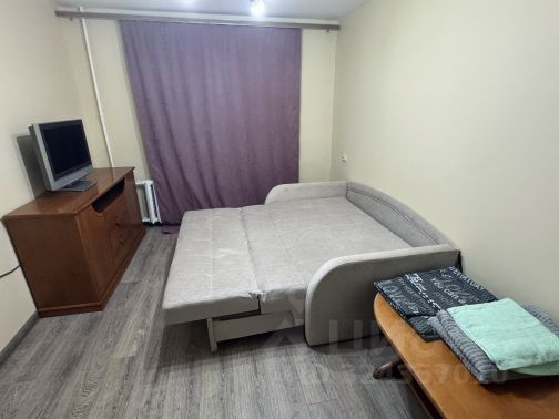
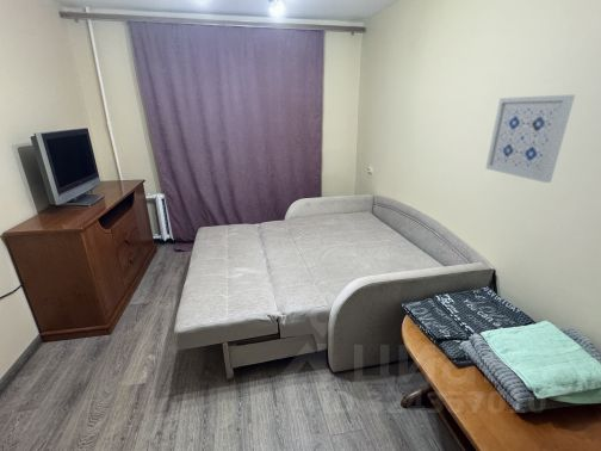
+ wall art [484,94,576,184]
